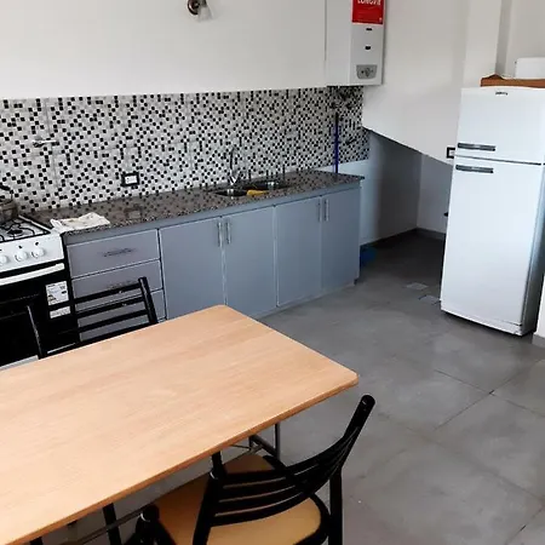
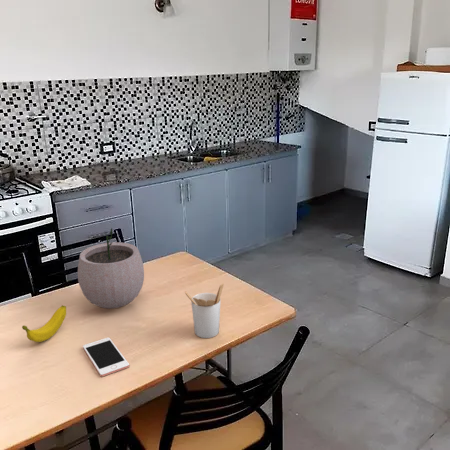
+ plant pot [77,227,145,309]
+ banana [21,304,67,343]
+ cell phone [82,337,130,377]
+ utensil holder [184,283,225,339]
